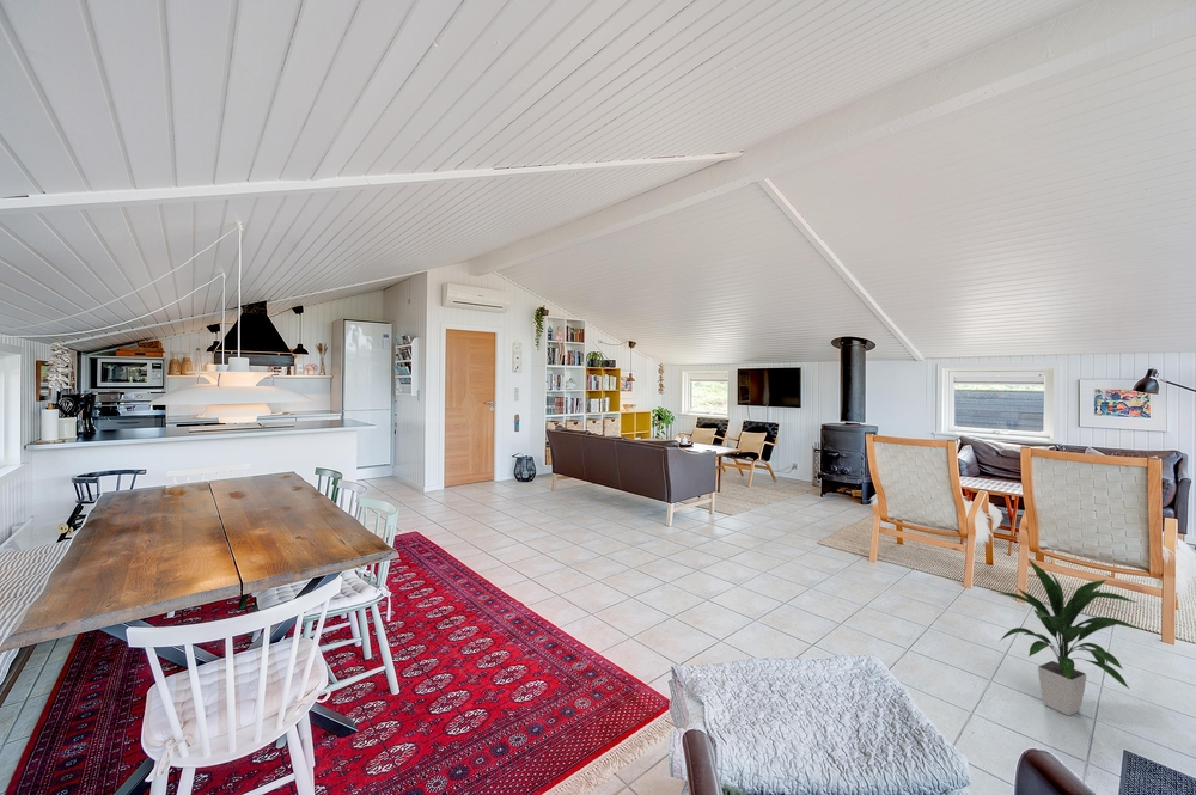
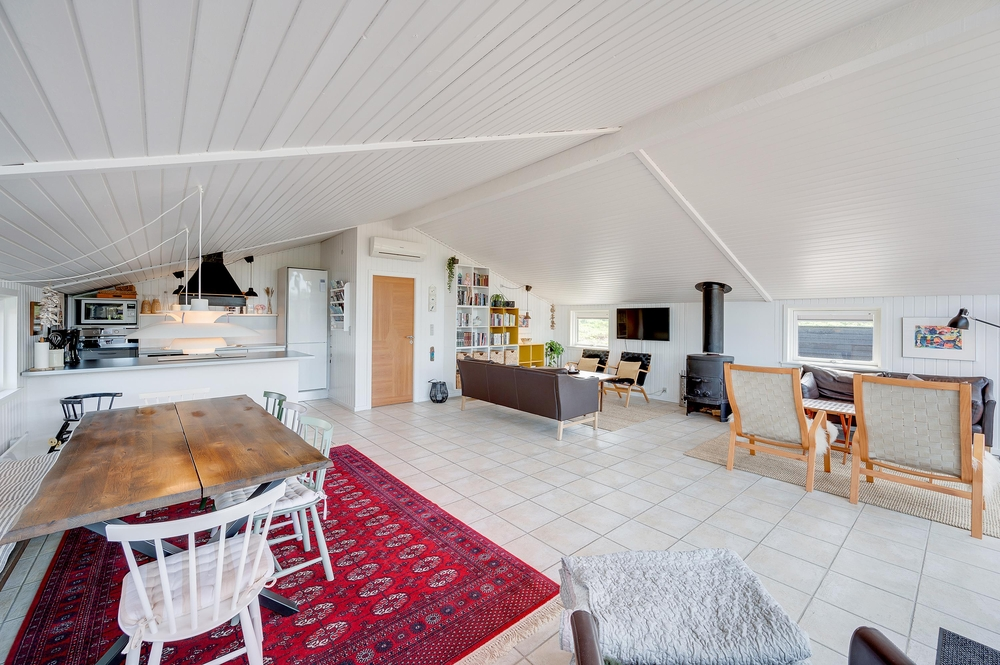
- indoor plant [995,557,1141,716]
